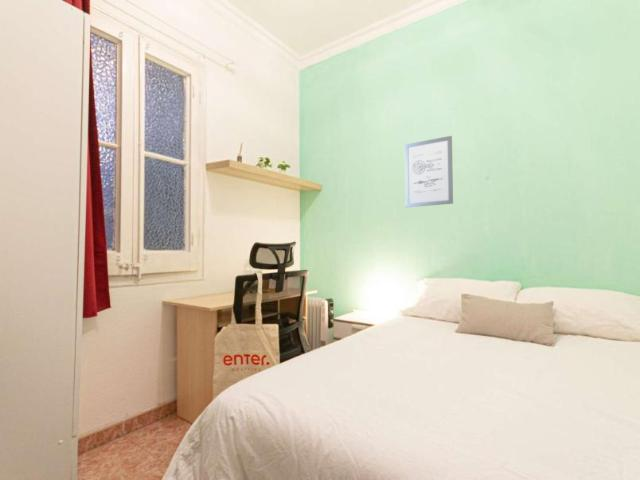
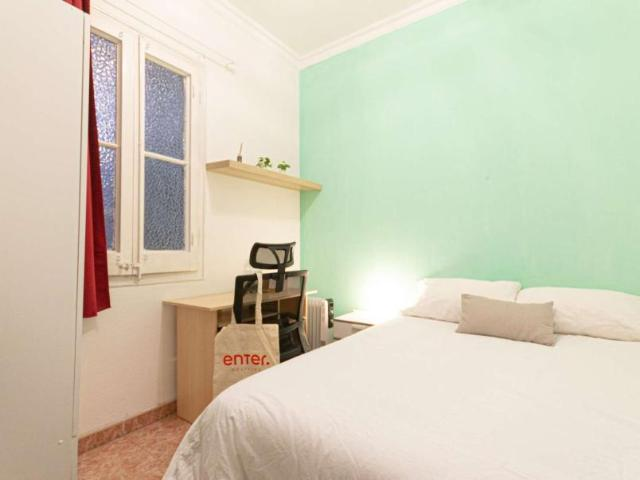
- wall art [404,135,454,208]
